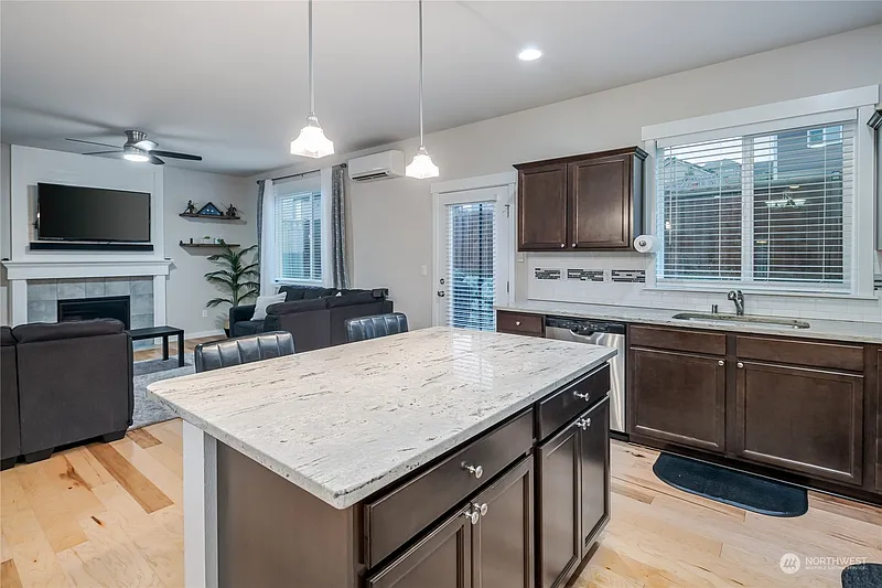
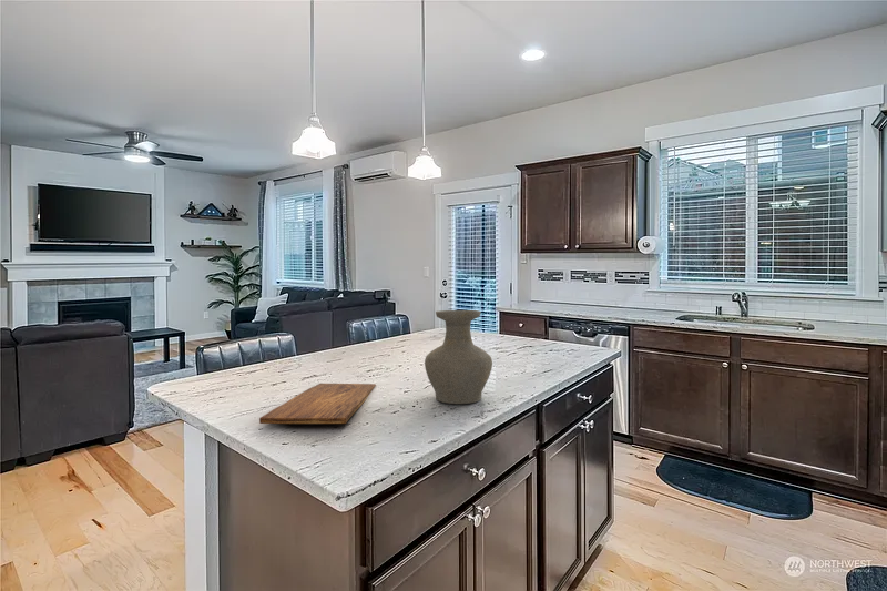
+ cutting board [258,383,377,425]
+ vase [424,309,493,405]
